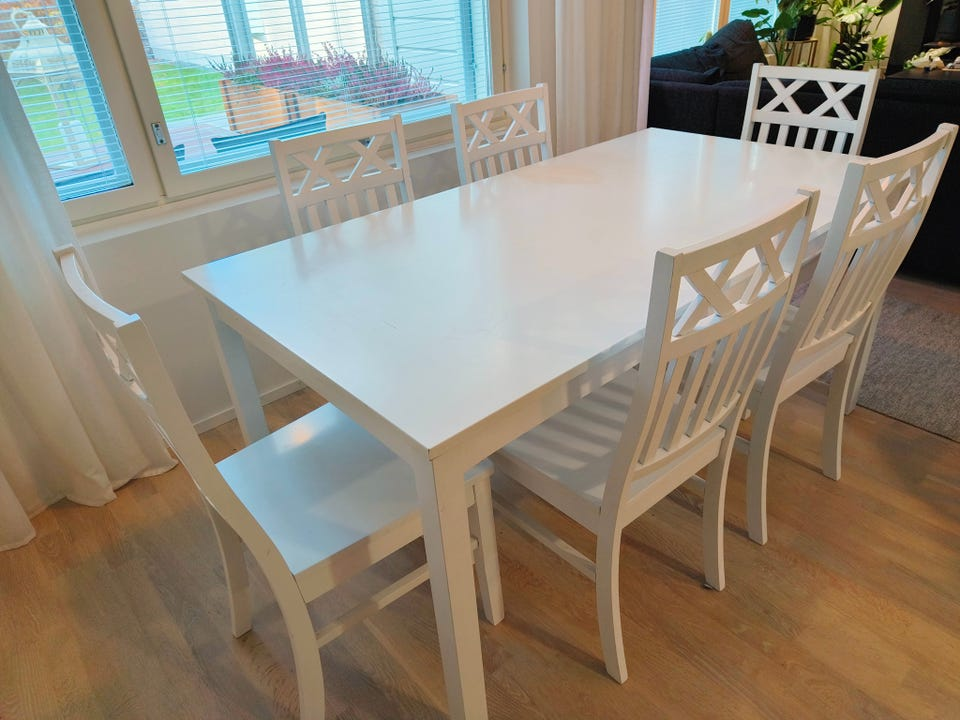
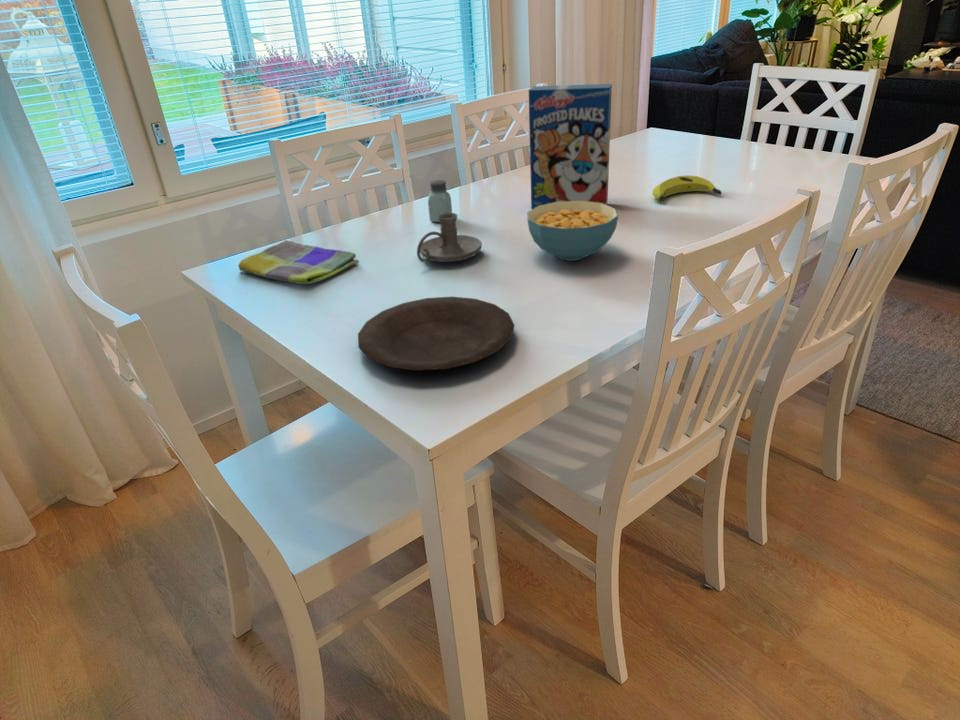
+ saltshaker [427,179,453,223]
+ banana [651,174,723,202]
+ cereal box [528,83,613,209]
+ cereal bowl [526,201,619,262]
+ dish towel [237,239,360,285]
+ plate [357,296,516,372]
+ candle holder [416,212,483,263]
